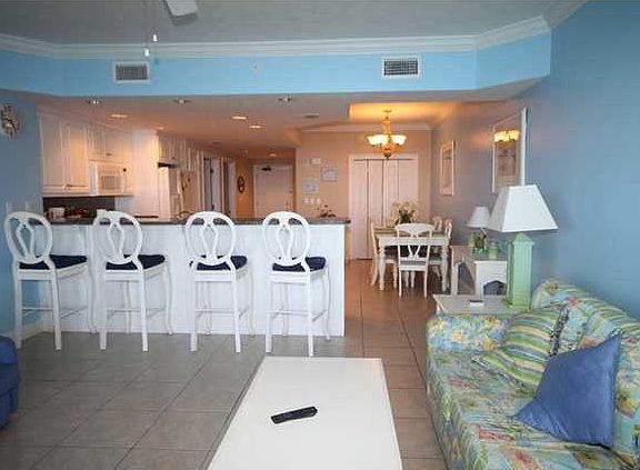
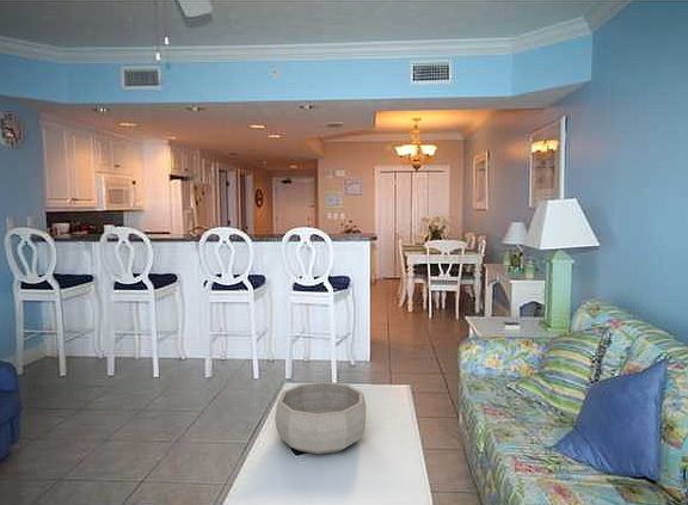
+ decorative bowl [274,381,367,456]
